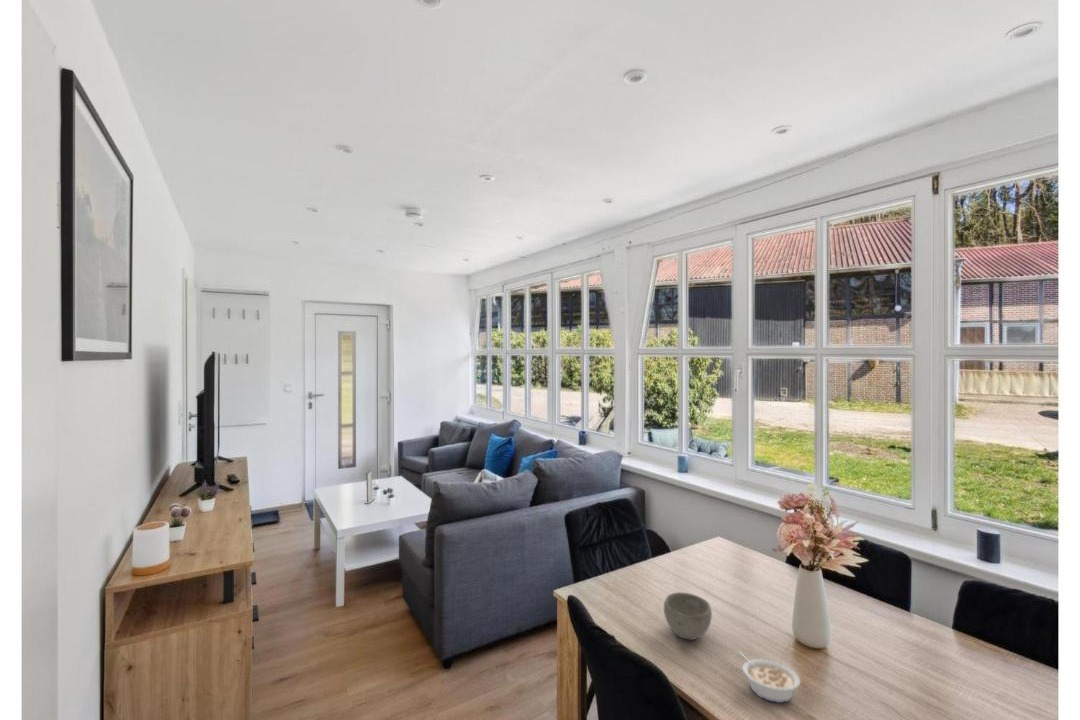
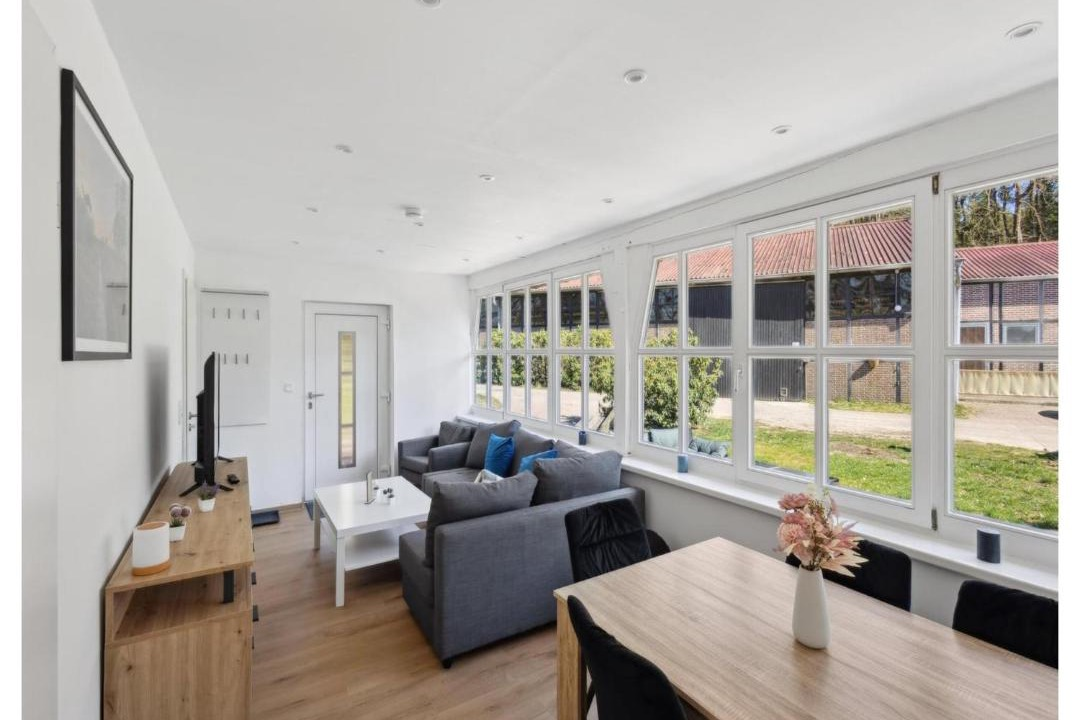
- bowl [663,591,713,641]
- legume [736,651,801,704]
